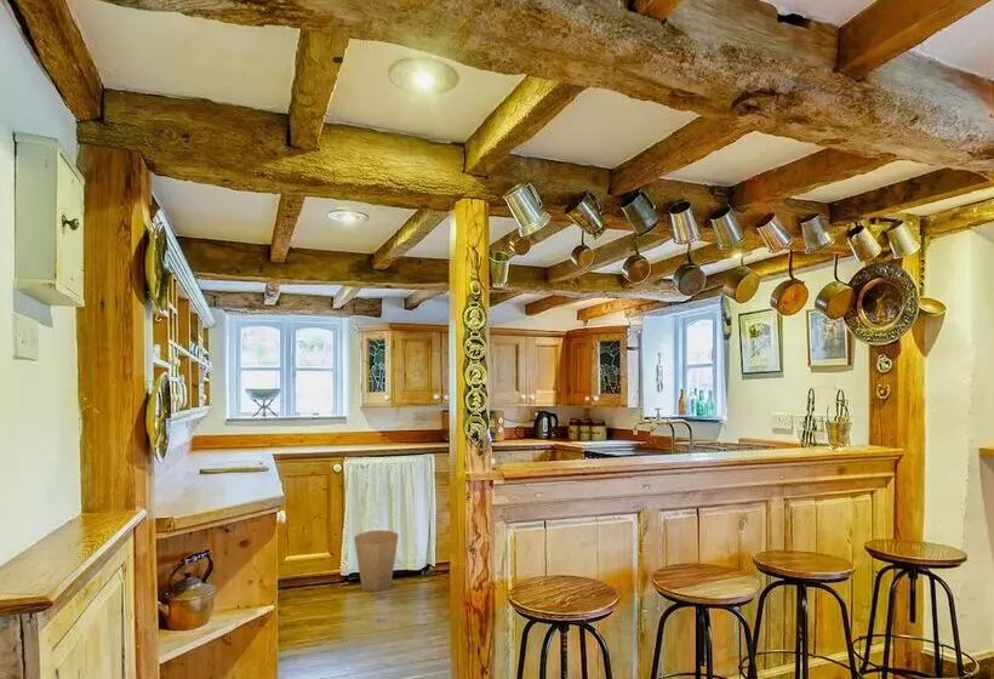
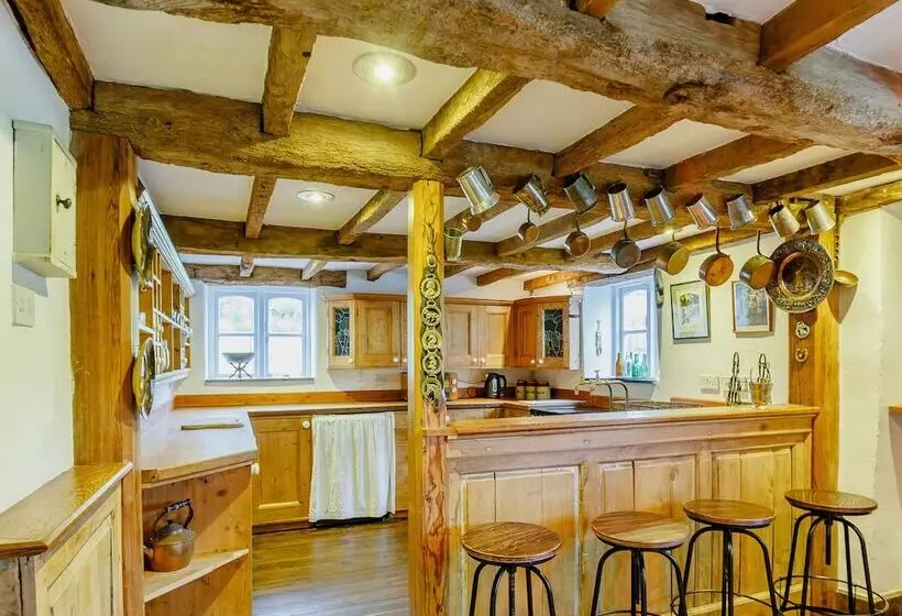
- trash can [353,529,400,593]
